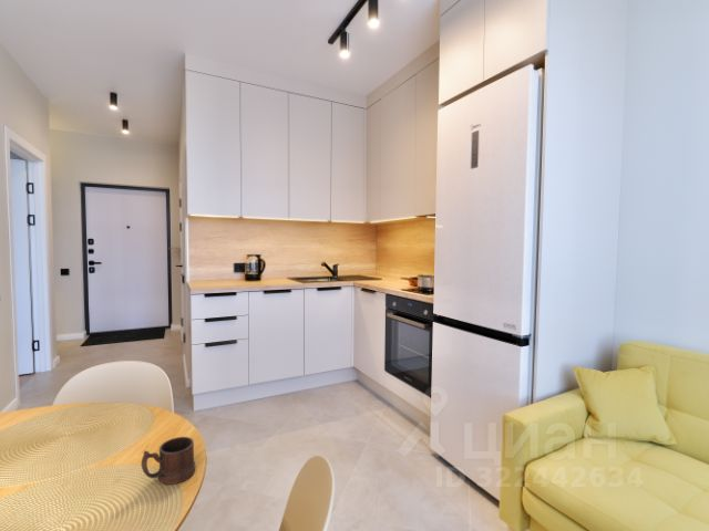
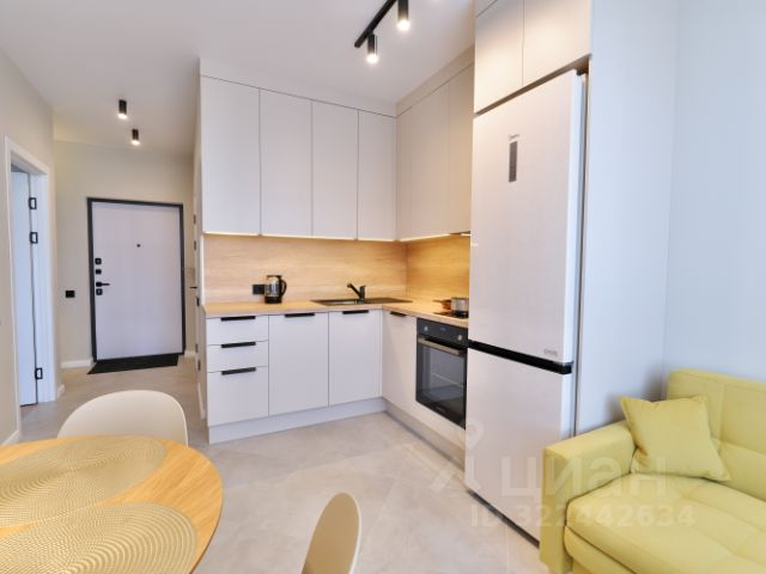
- mug [141,436,196,486]
